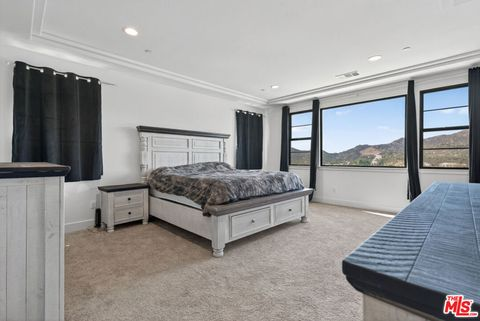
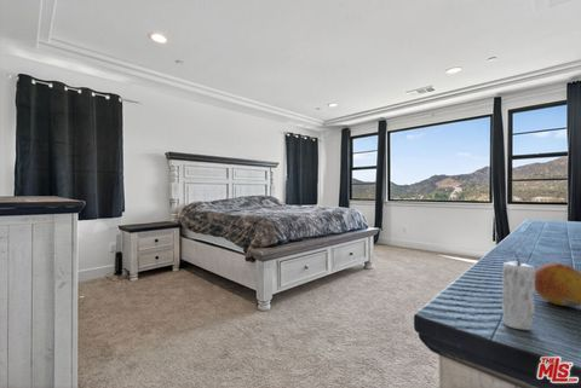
+ candle [501,251,536,331]
+ fruit [535,262,581,308]
